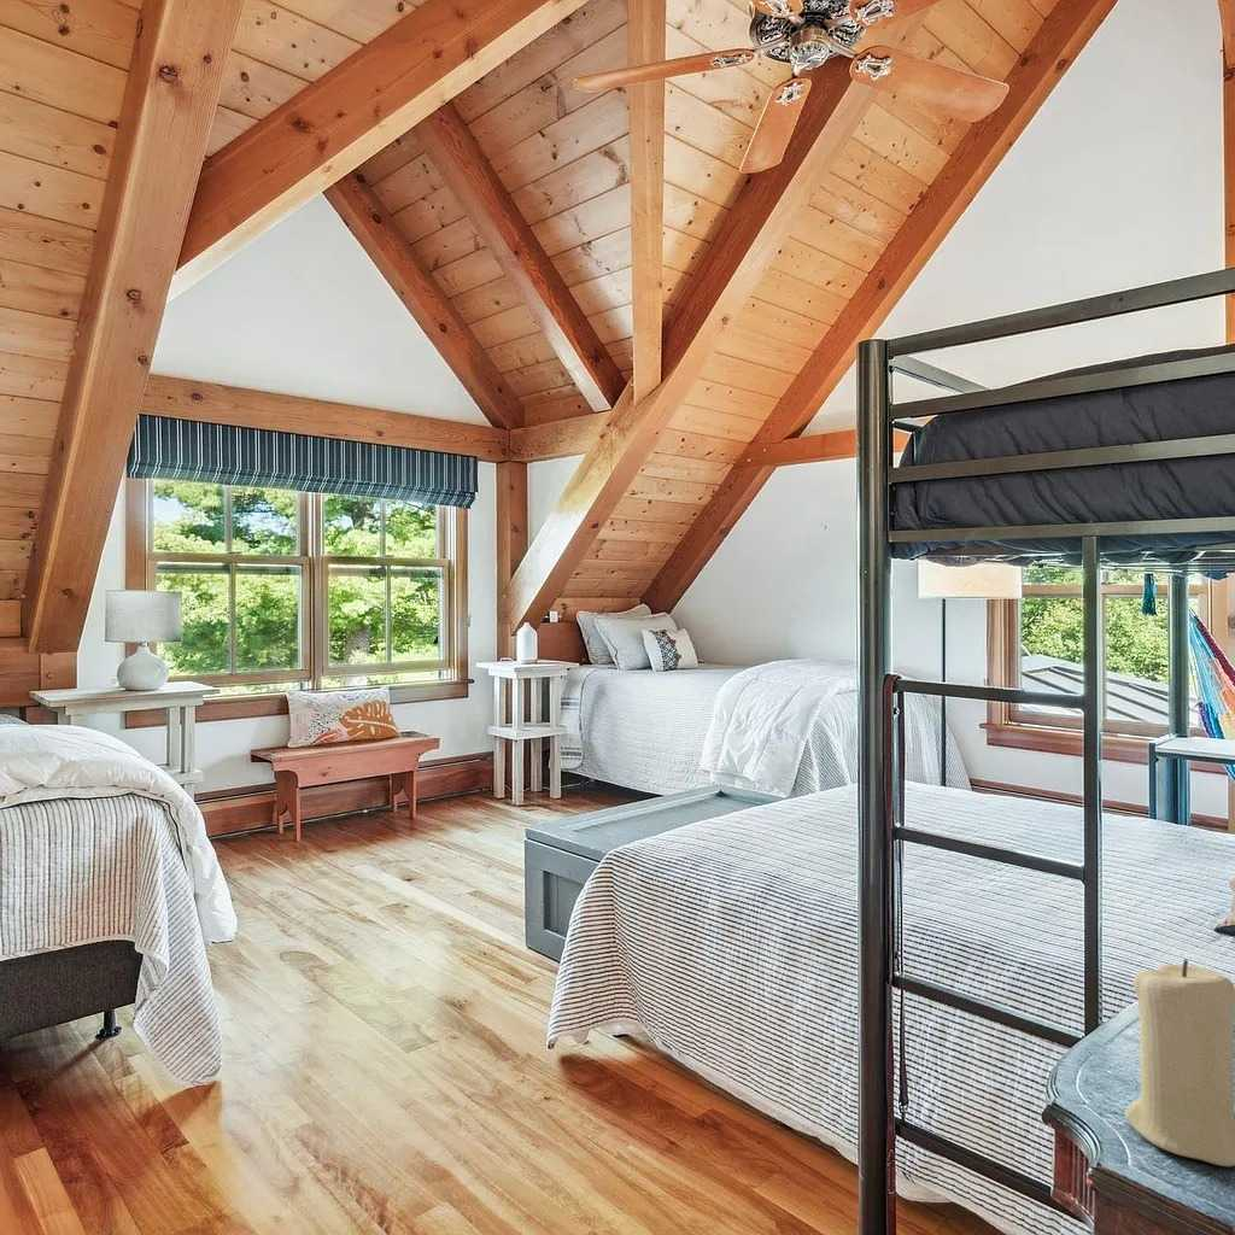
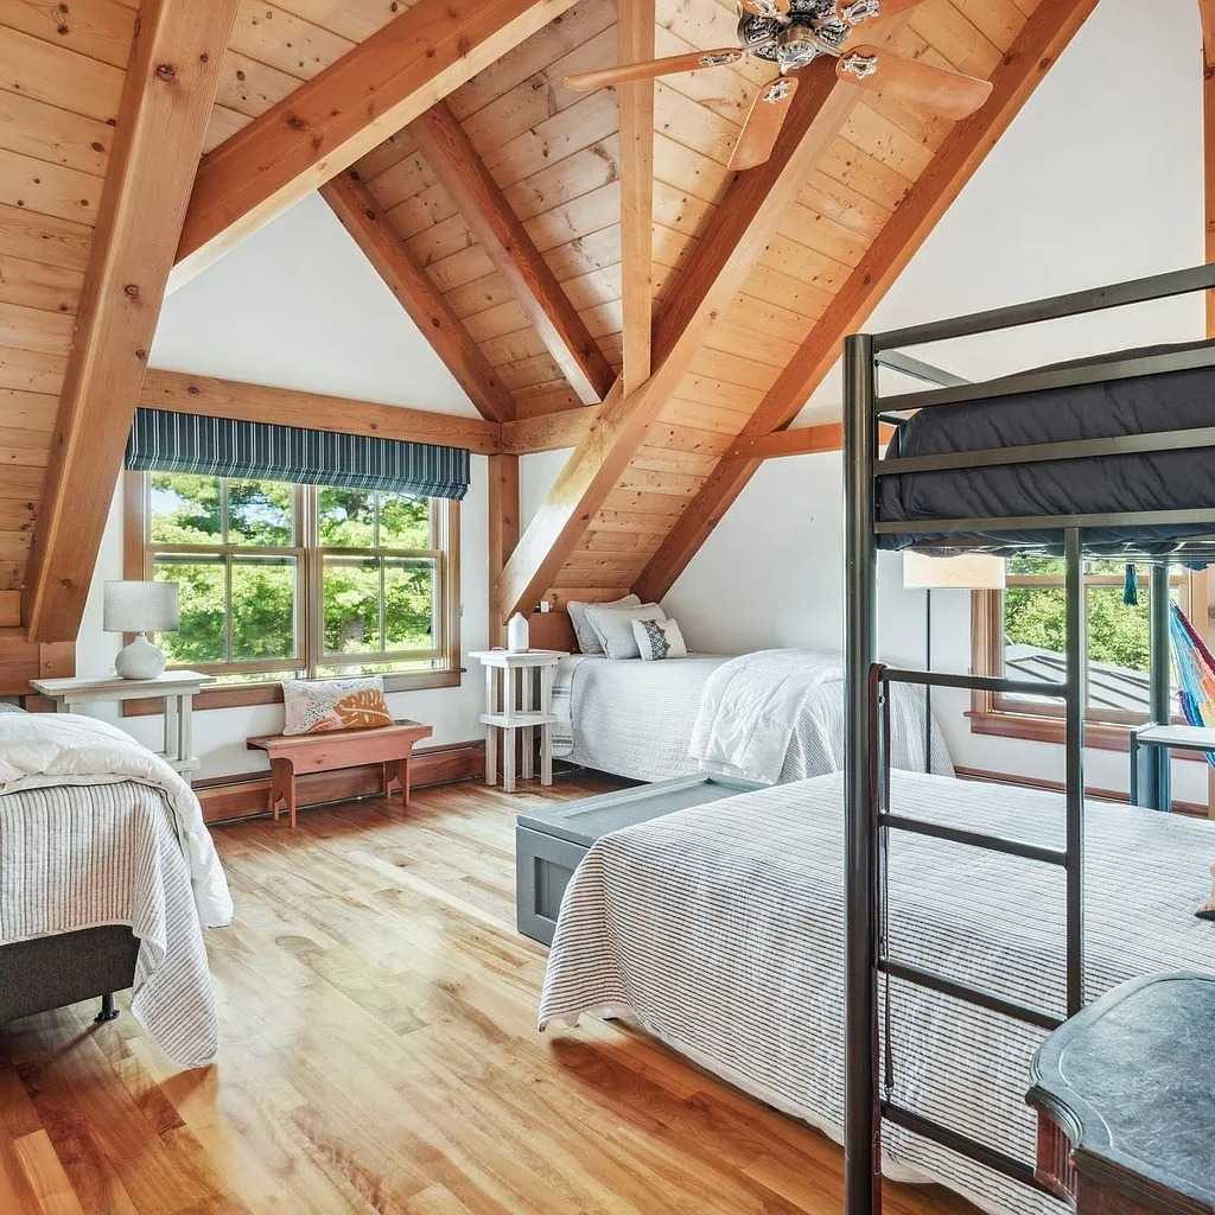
- candle [1124,958,1235,1167]
